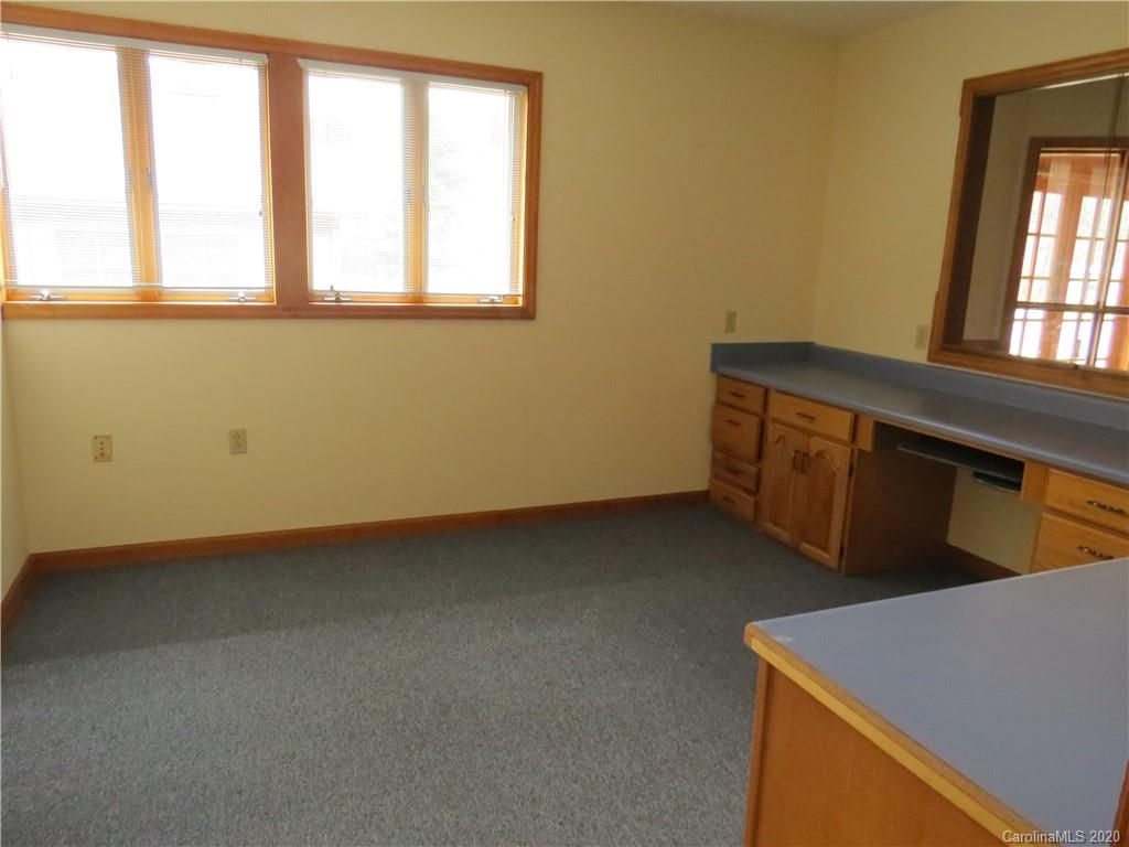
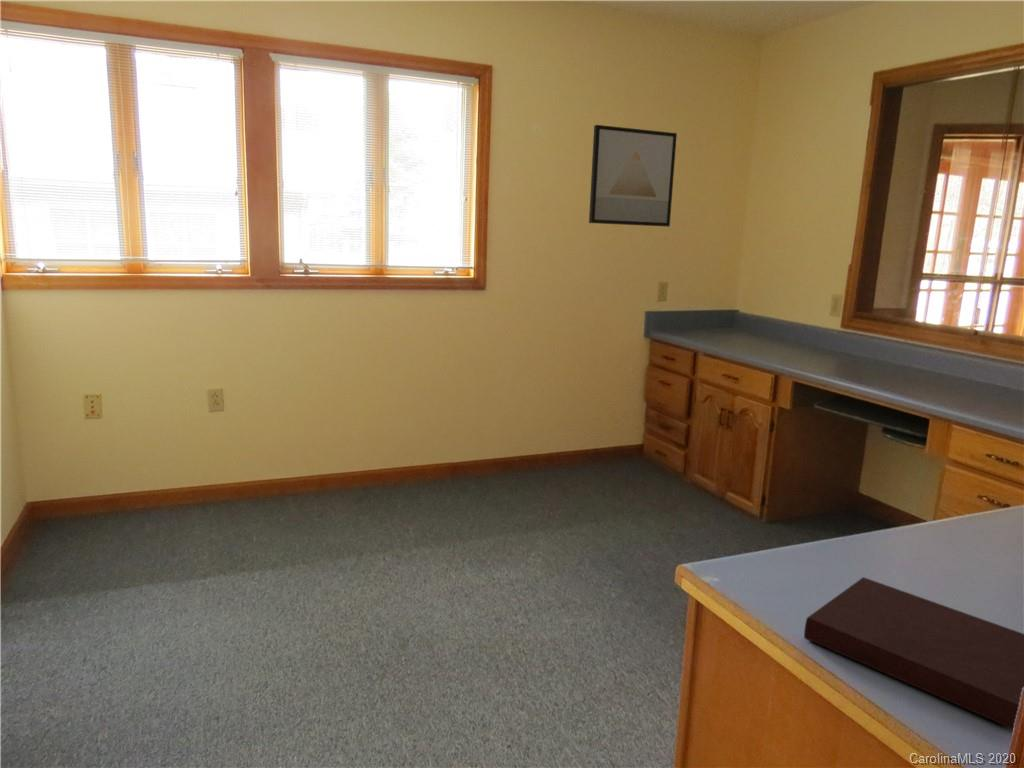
+ notebook [803,576,1024,730]
+ wall art [588,124,678,228]
